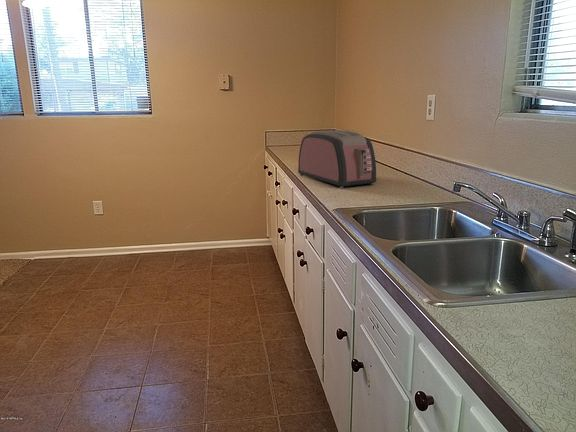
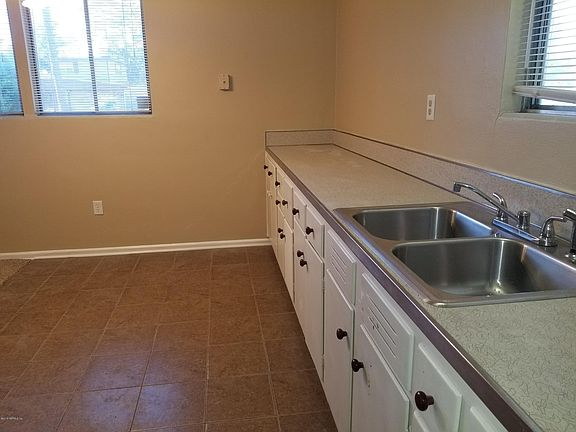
- toaster [297,129,377,189]
